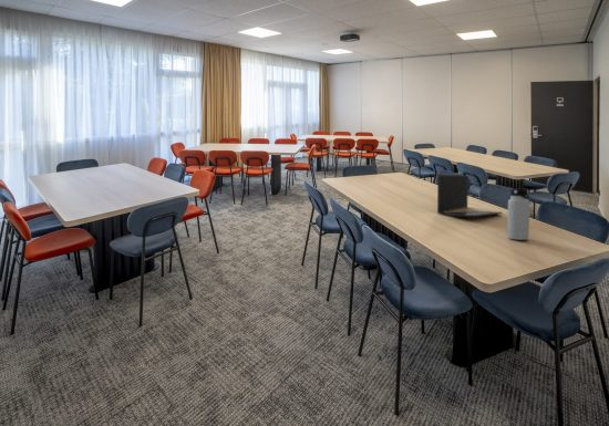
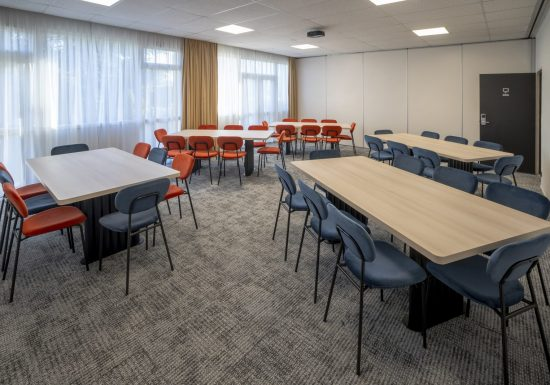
- water bottle [506,188,530,241]
- laptop [436,174,504,218]
